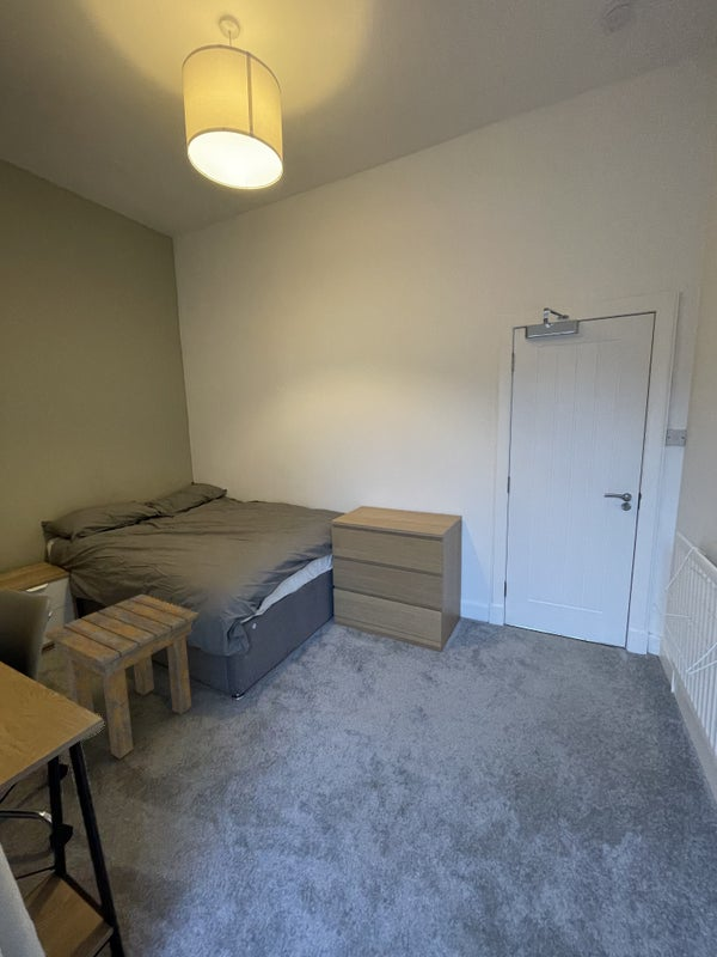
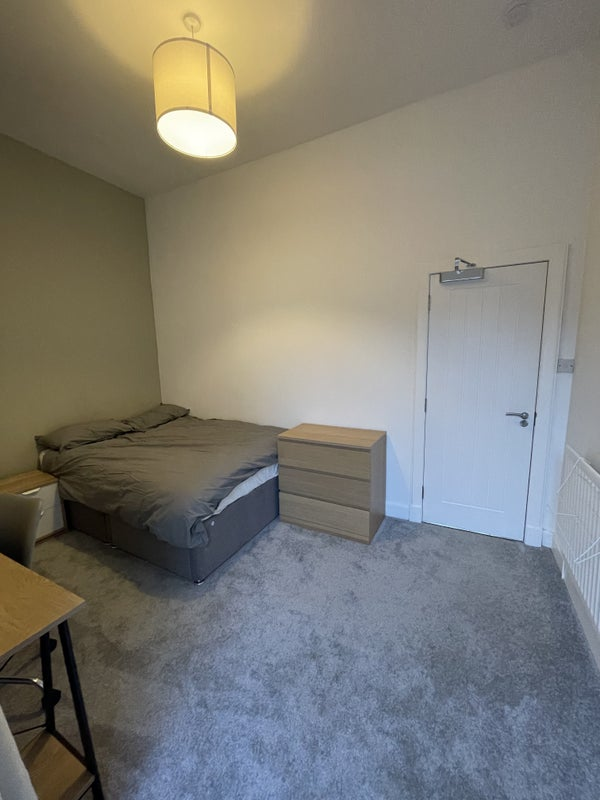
- side table [44,593,200,760]
